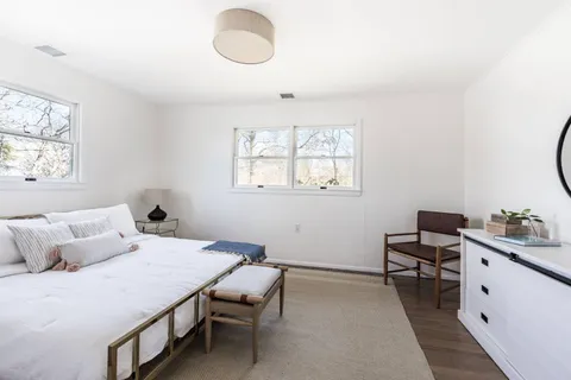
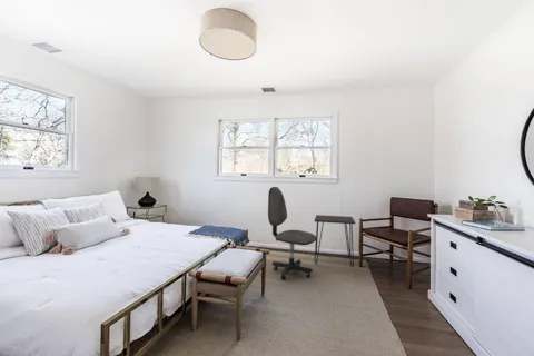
+ office chair [267,186,318,280]
+ desk [314,214,356,268]
